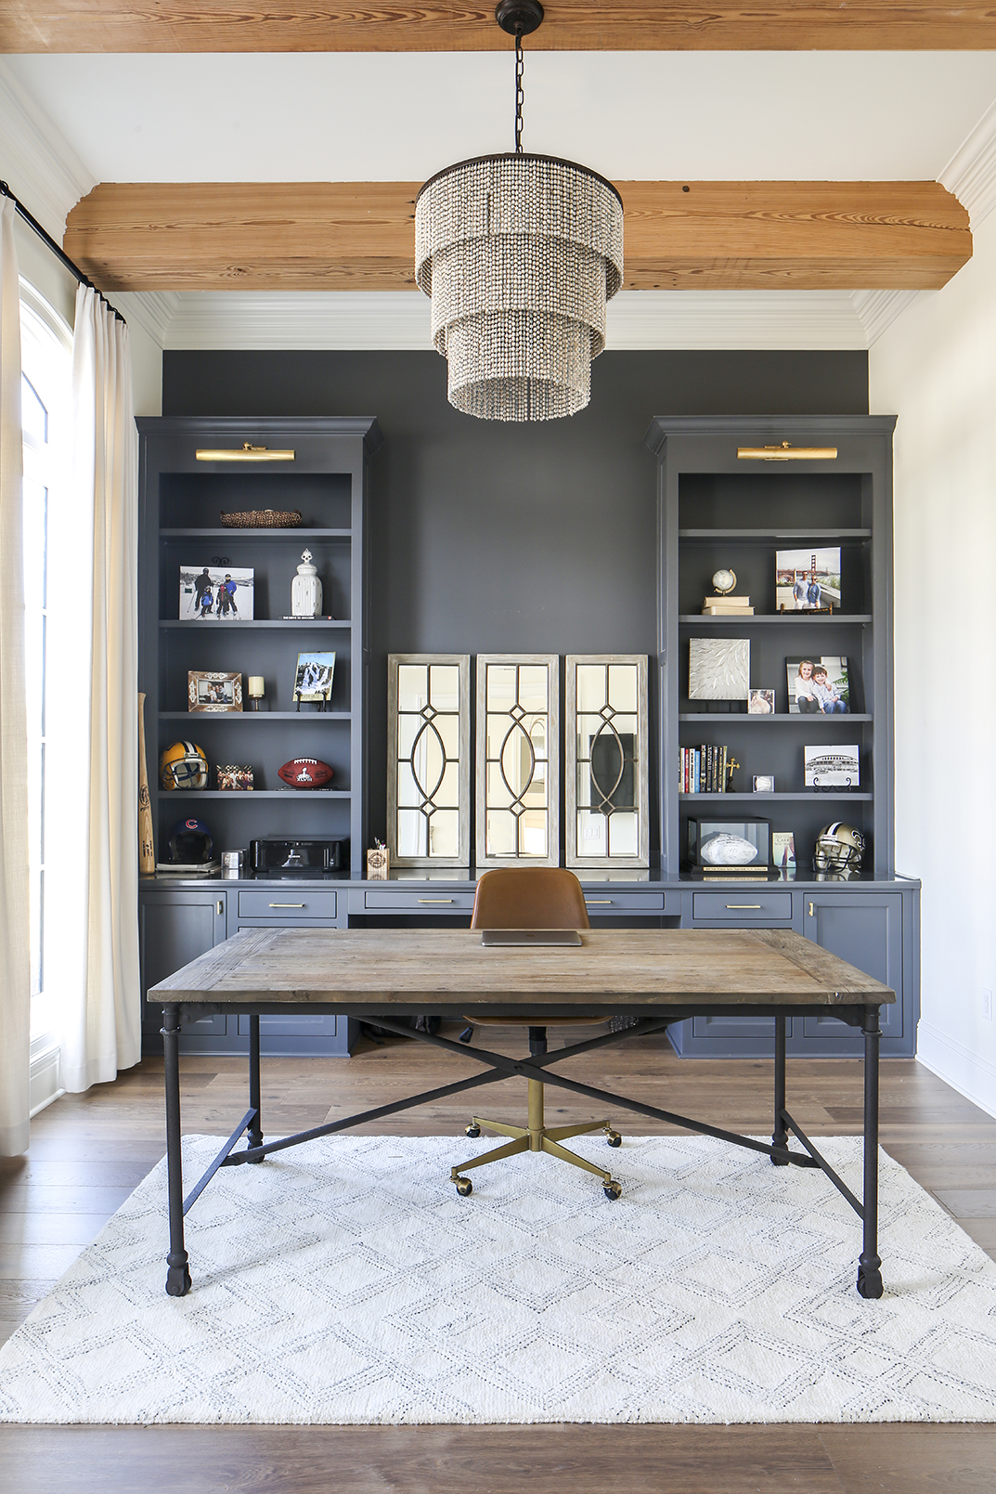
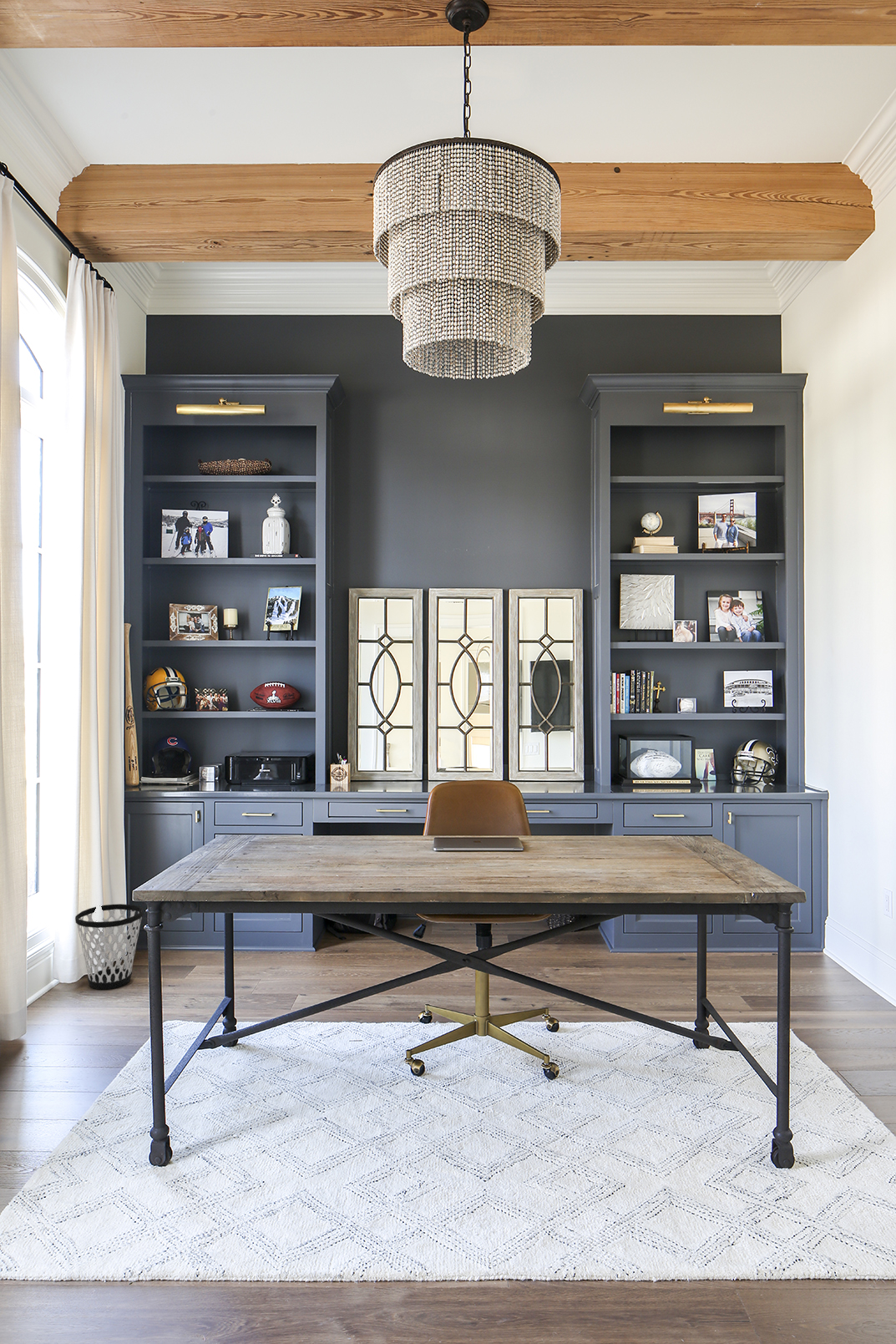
+ wastebasket [74,903,144,991]
